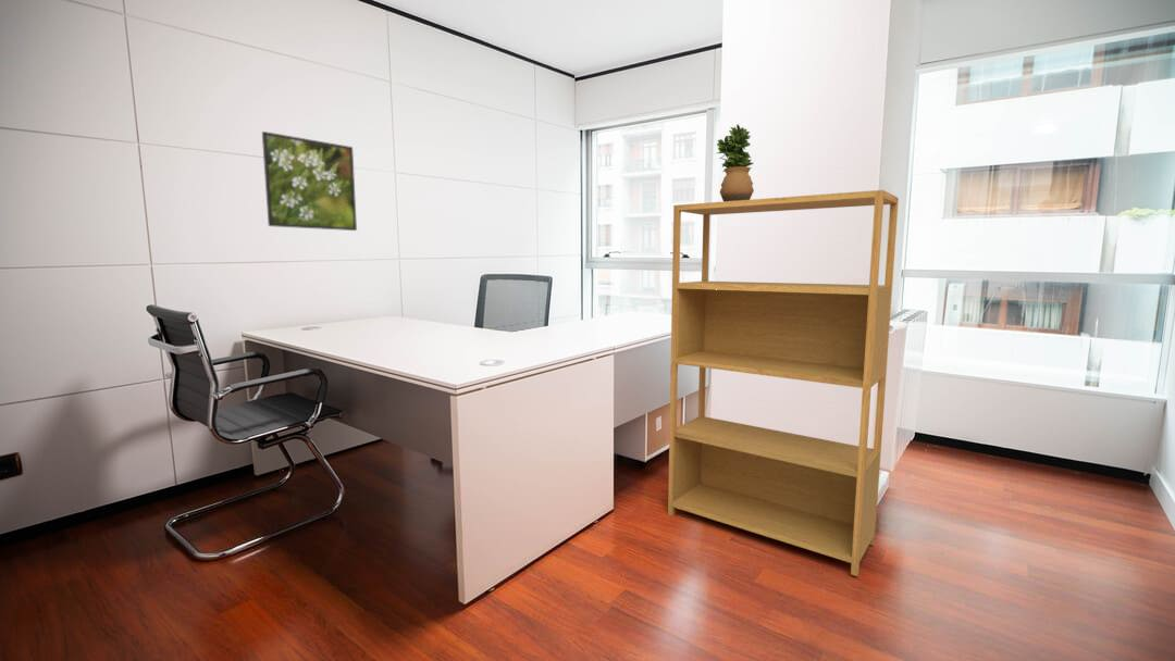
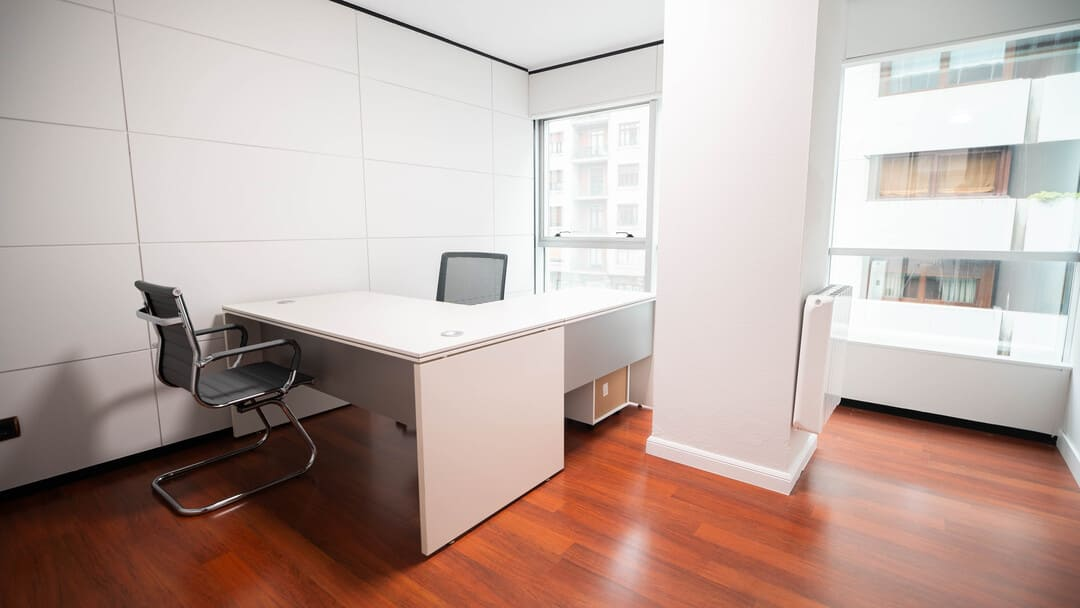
- potted plant [714,123,755,202]
- bookshelf [667,189,900,577]
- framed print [261,130,358,232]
